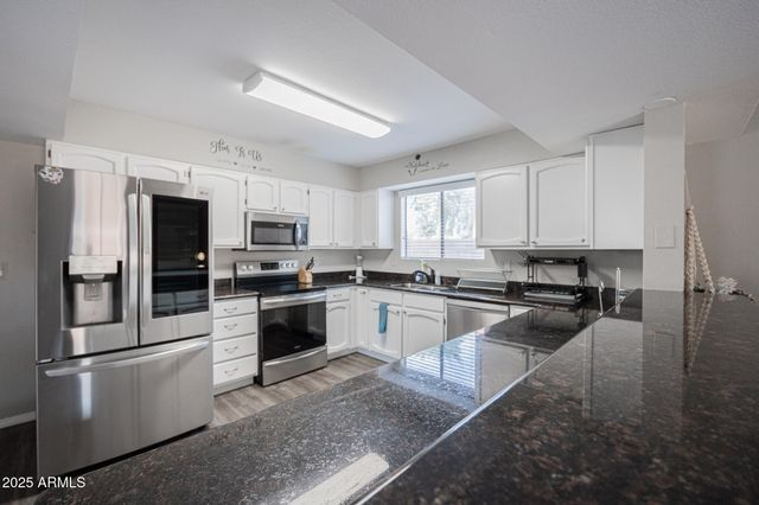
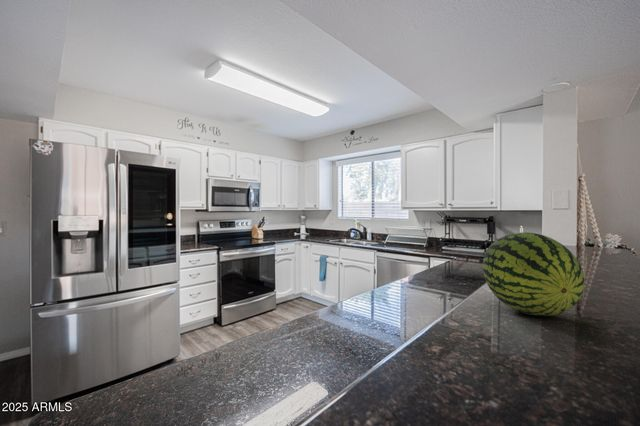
+ fruit [482,231,586,317]
